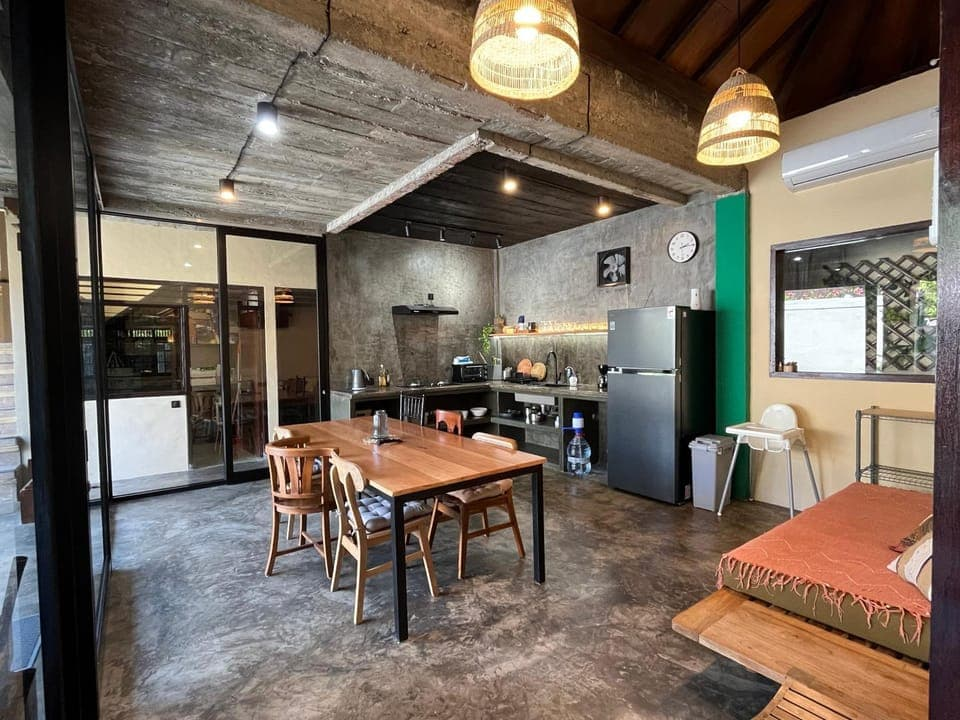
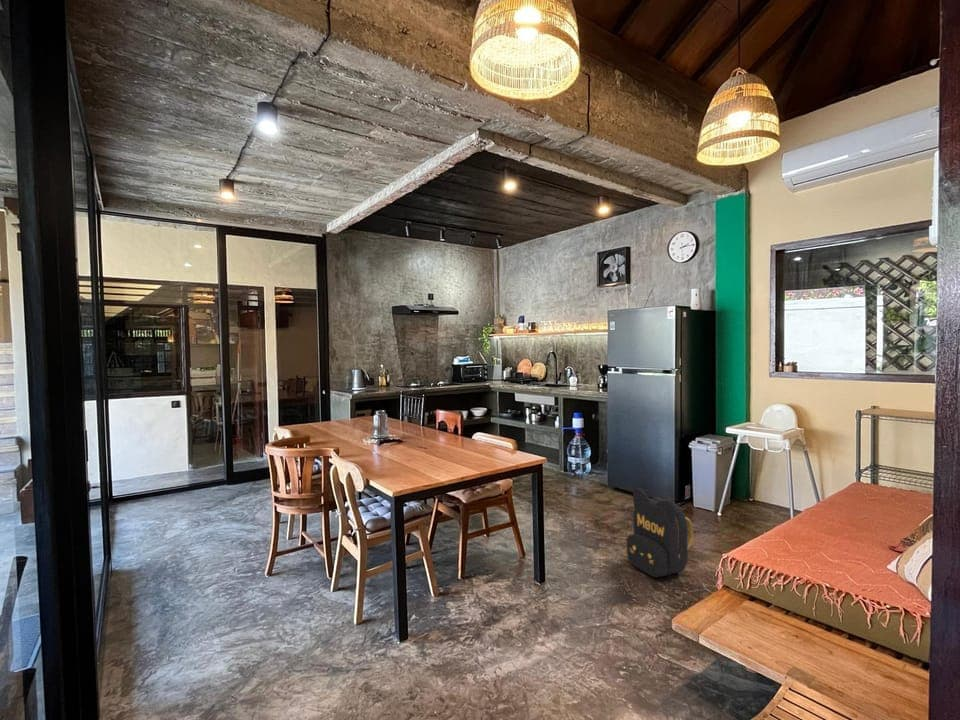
+ backpack [626,487,694,578]
